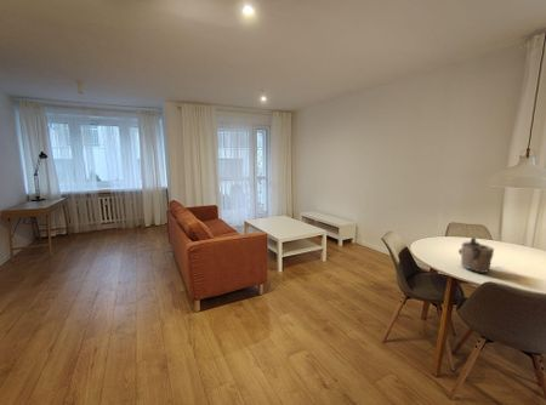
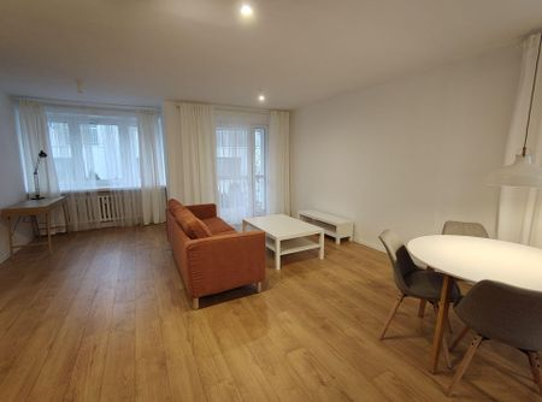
- teapot [457,236,495,274]
